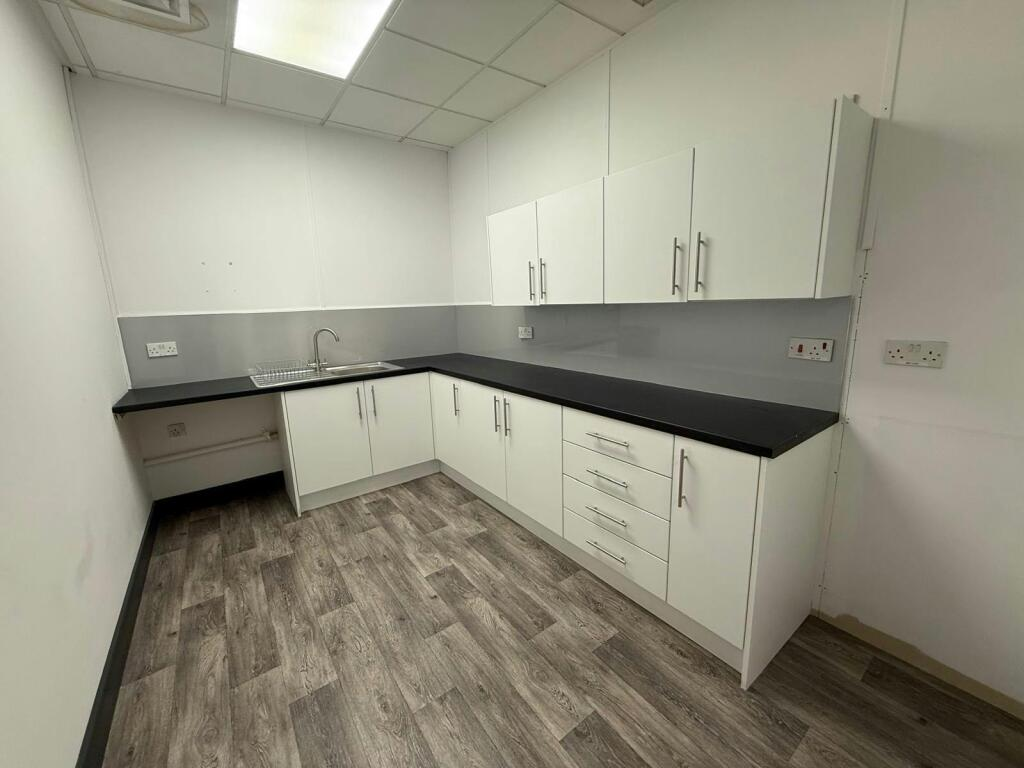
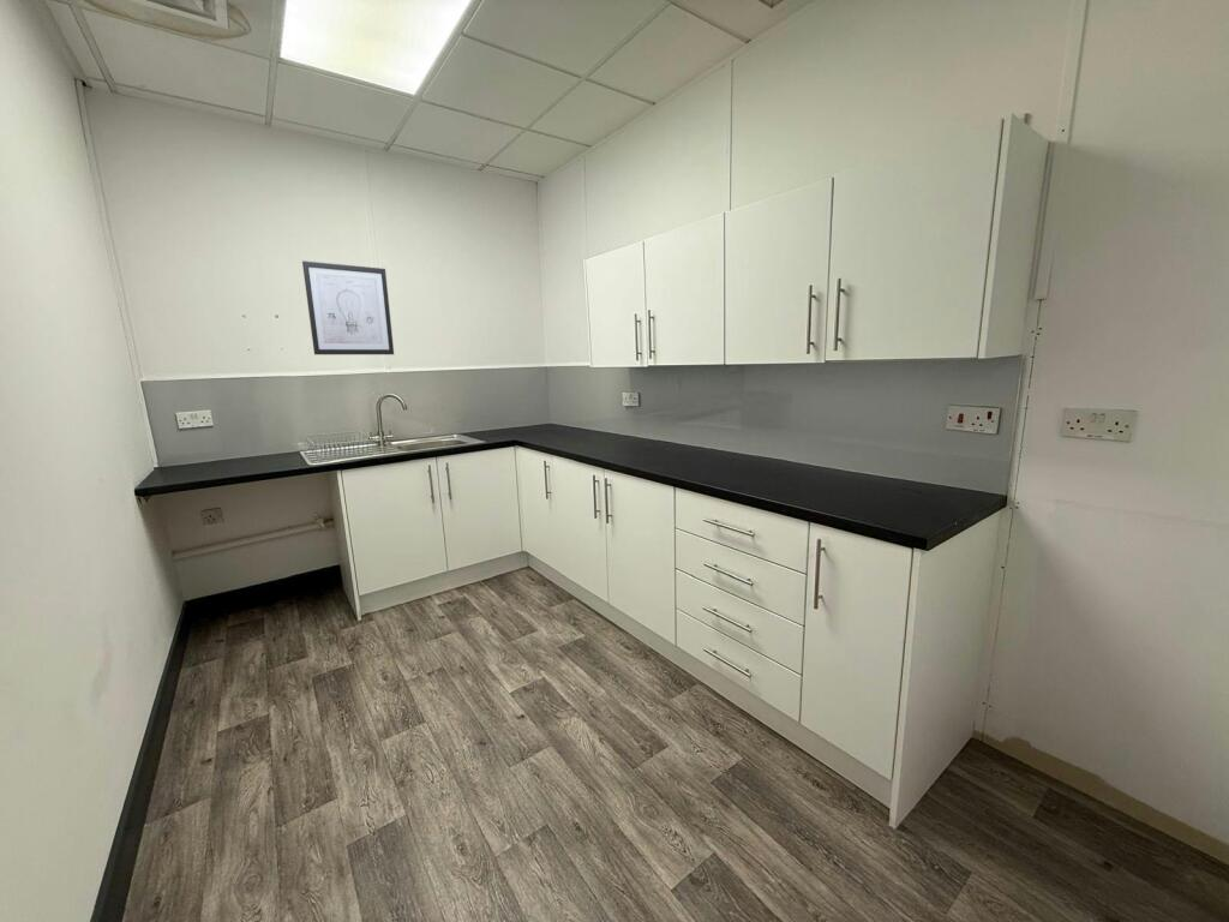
+ wall art [301,259,395,355]
